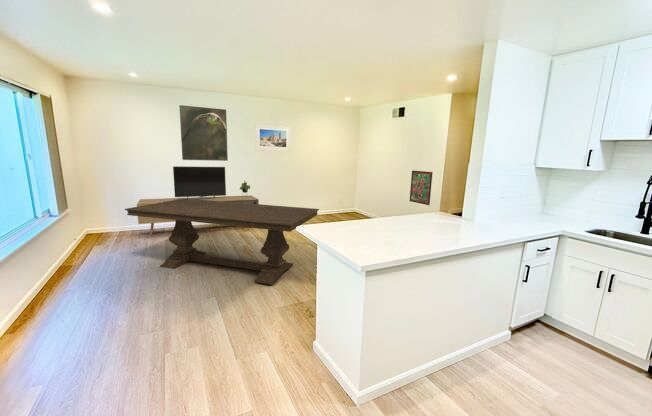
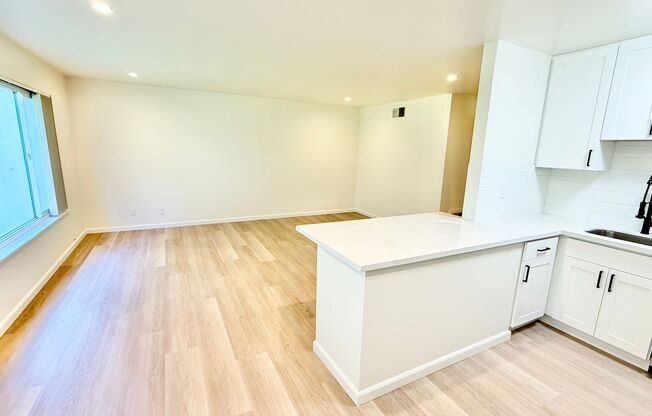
- dining table [124,197,320,285]
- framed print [254,124,291,152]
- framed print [178,104,229,162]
- media console [136,165,260,236]
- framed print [409,170,434,206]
